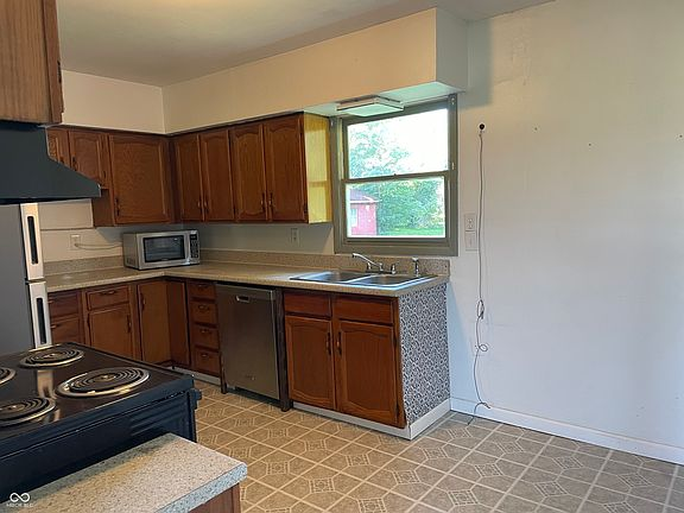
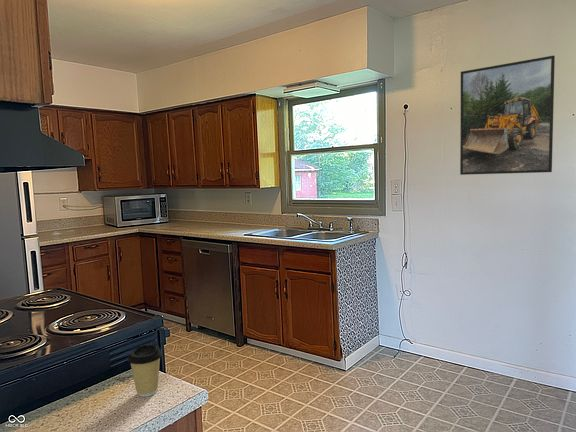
+ coffee cup [126,343,163,398]
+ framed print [459,54,556,176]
